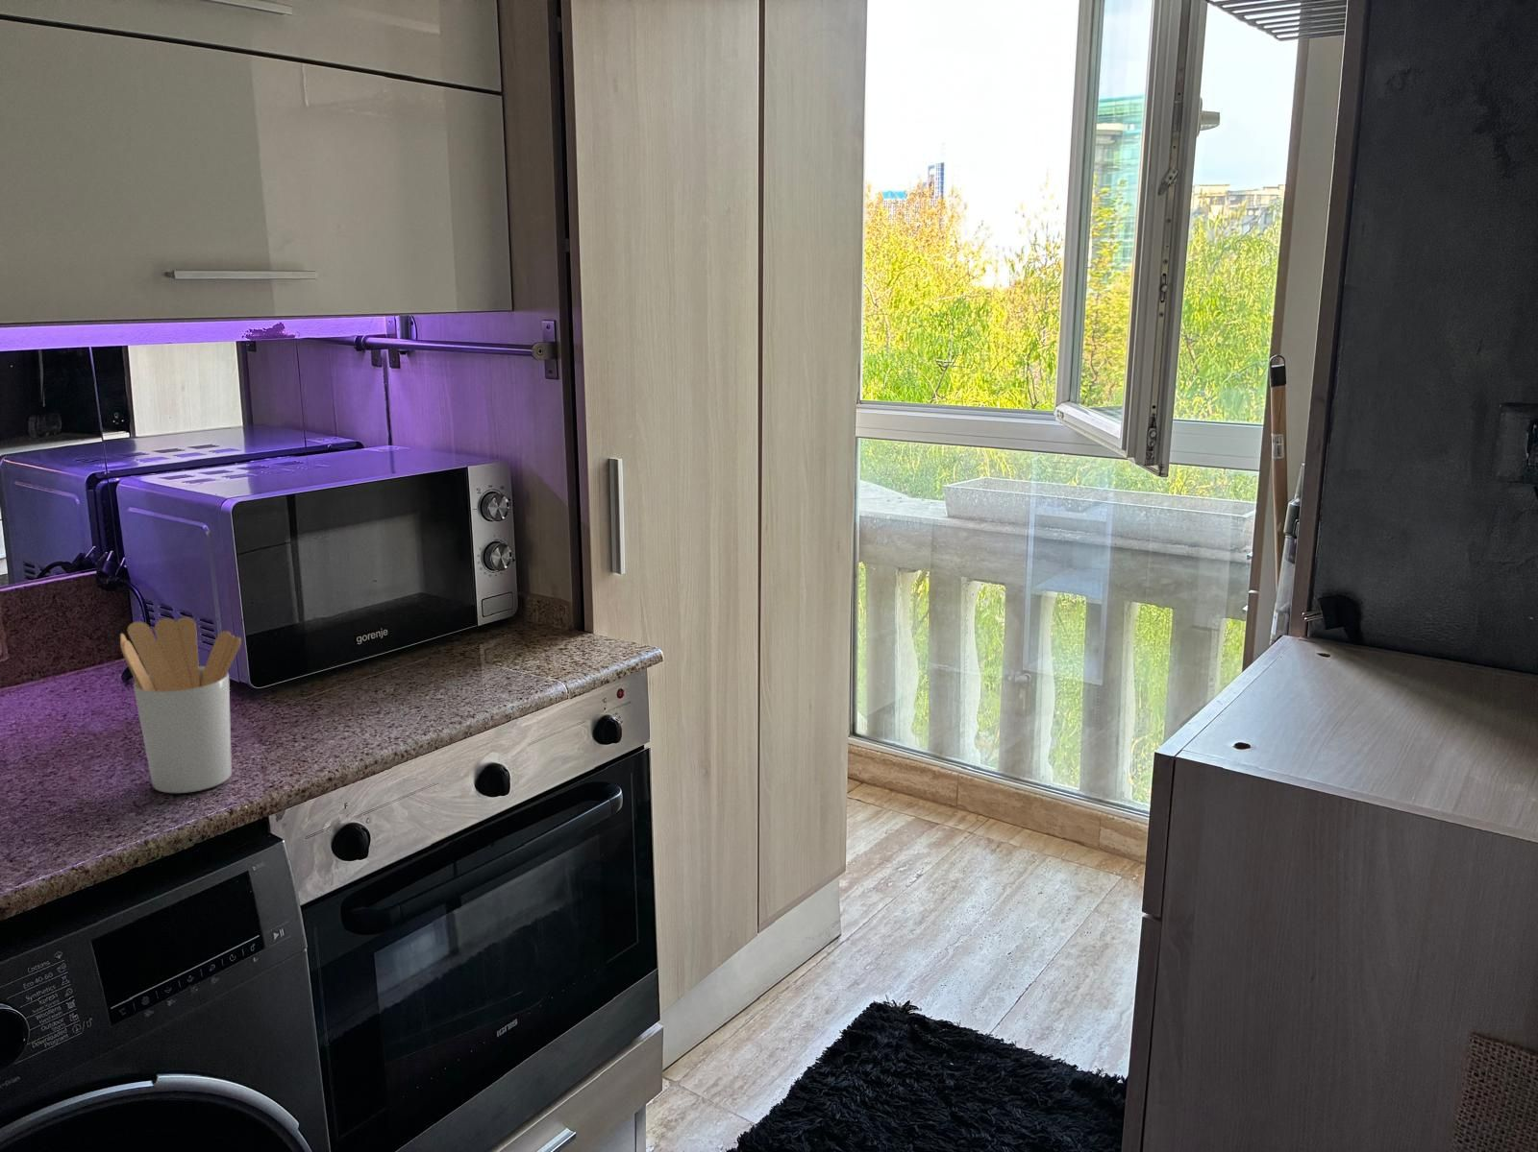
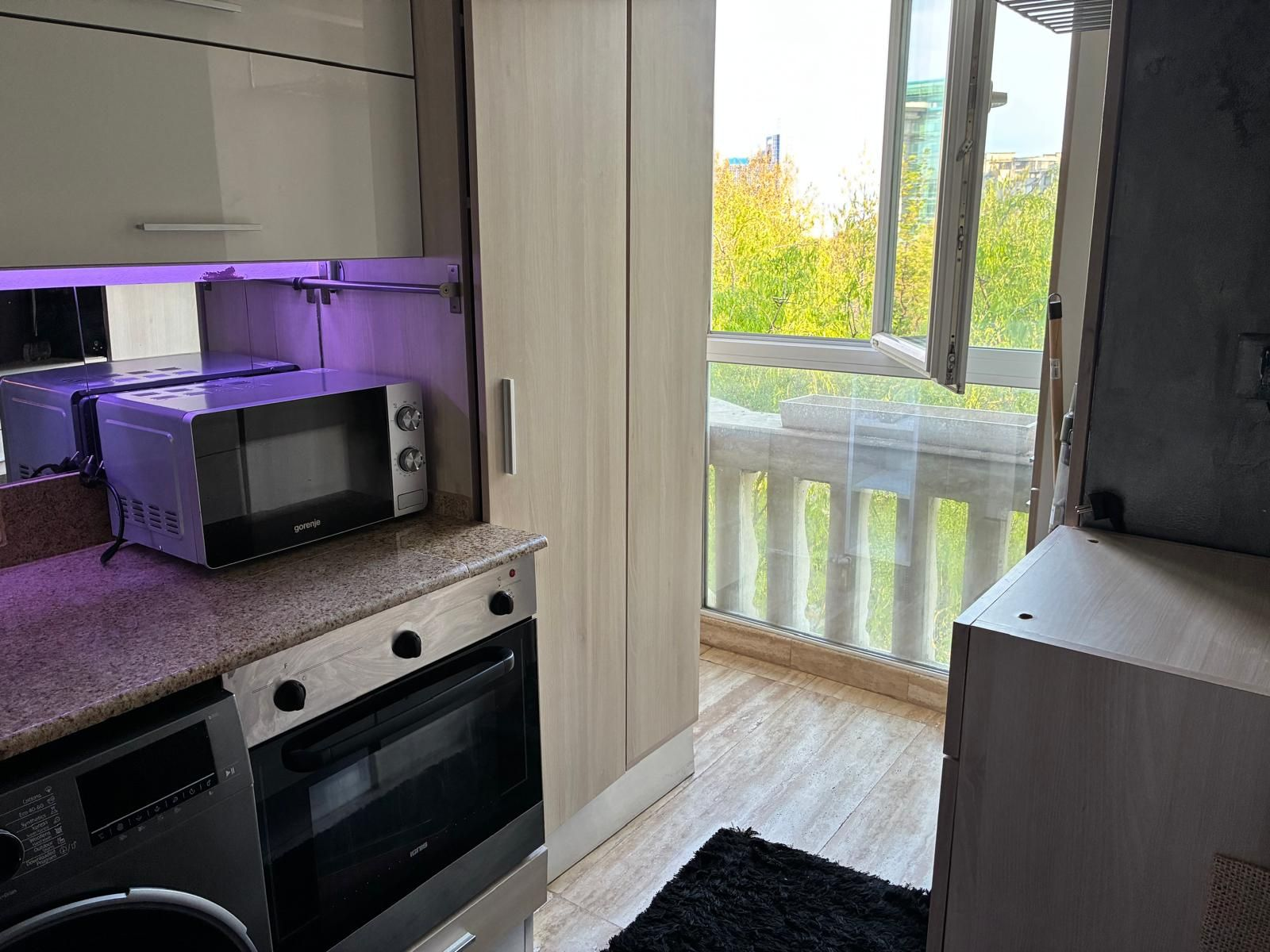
- utensil holder [119,616,242,794]
